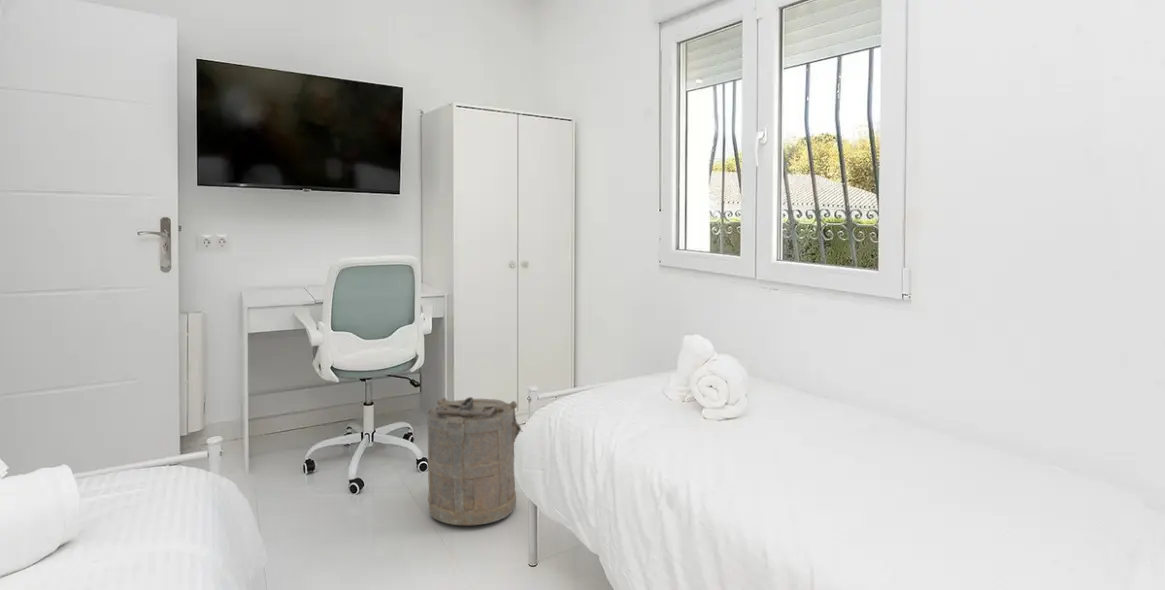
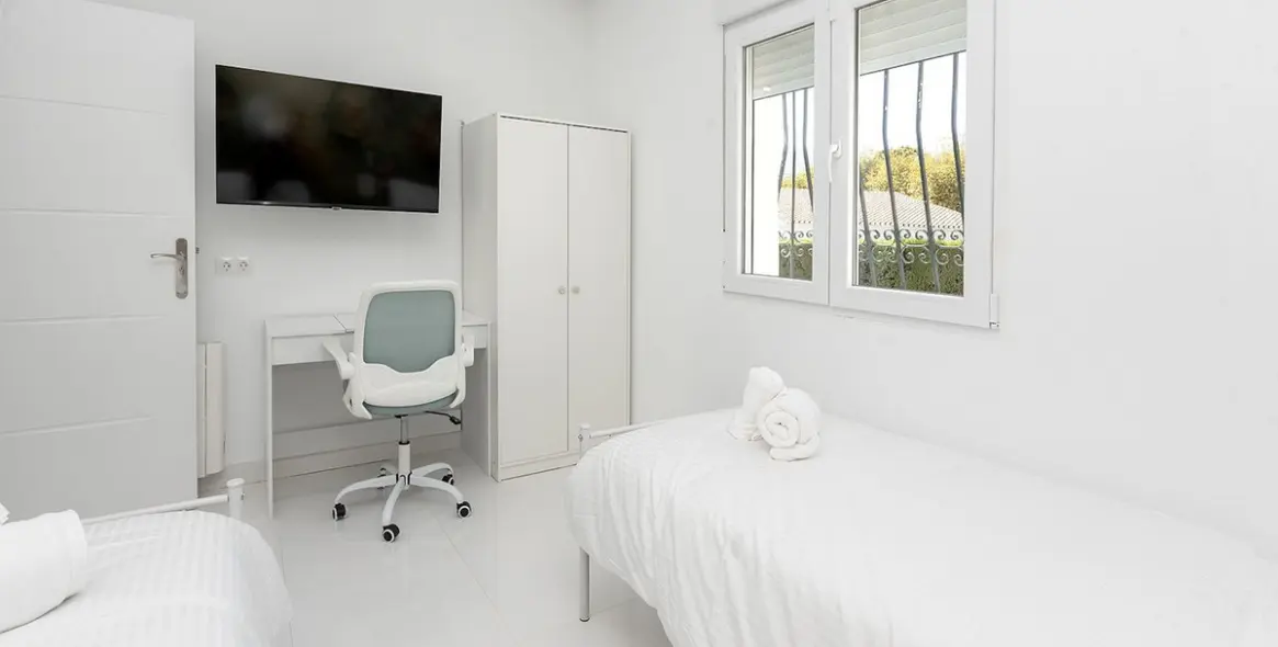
- laundry hamper [426,396,522,527]
